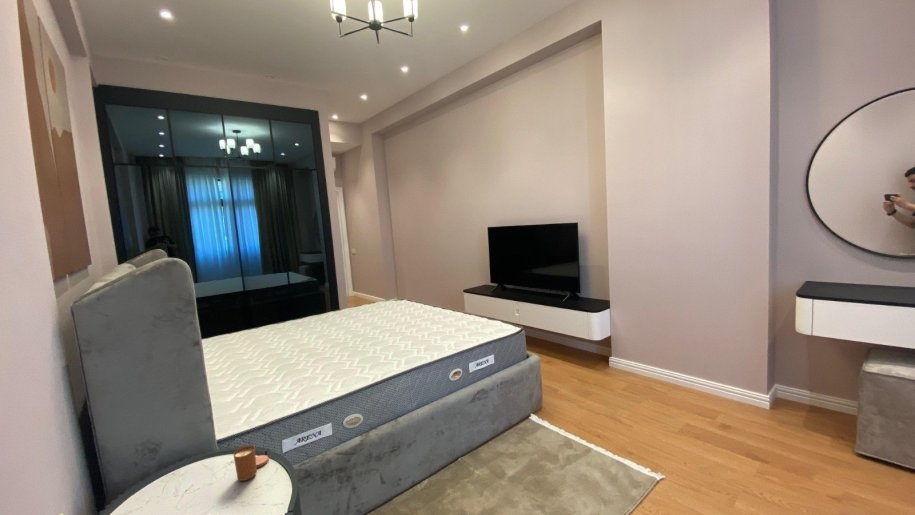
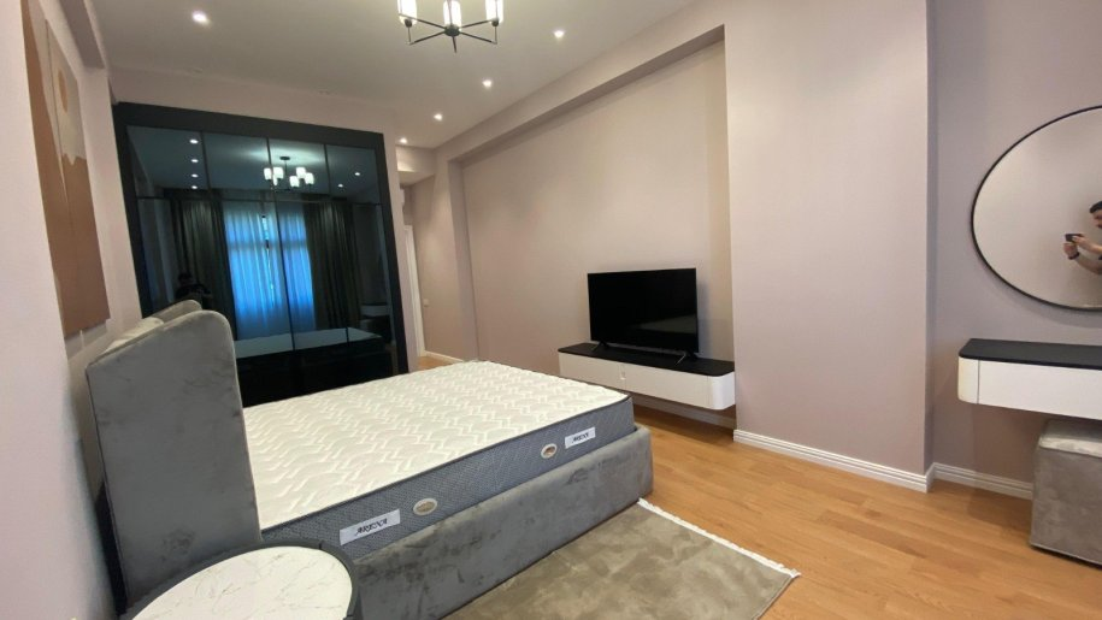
- candle [233,445,270,482]
